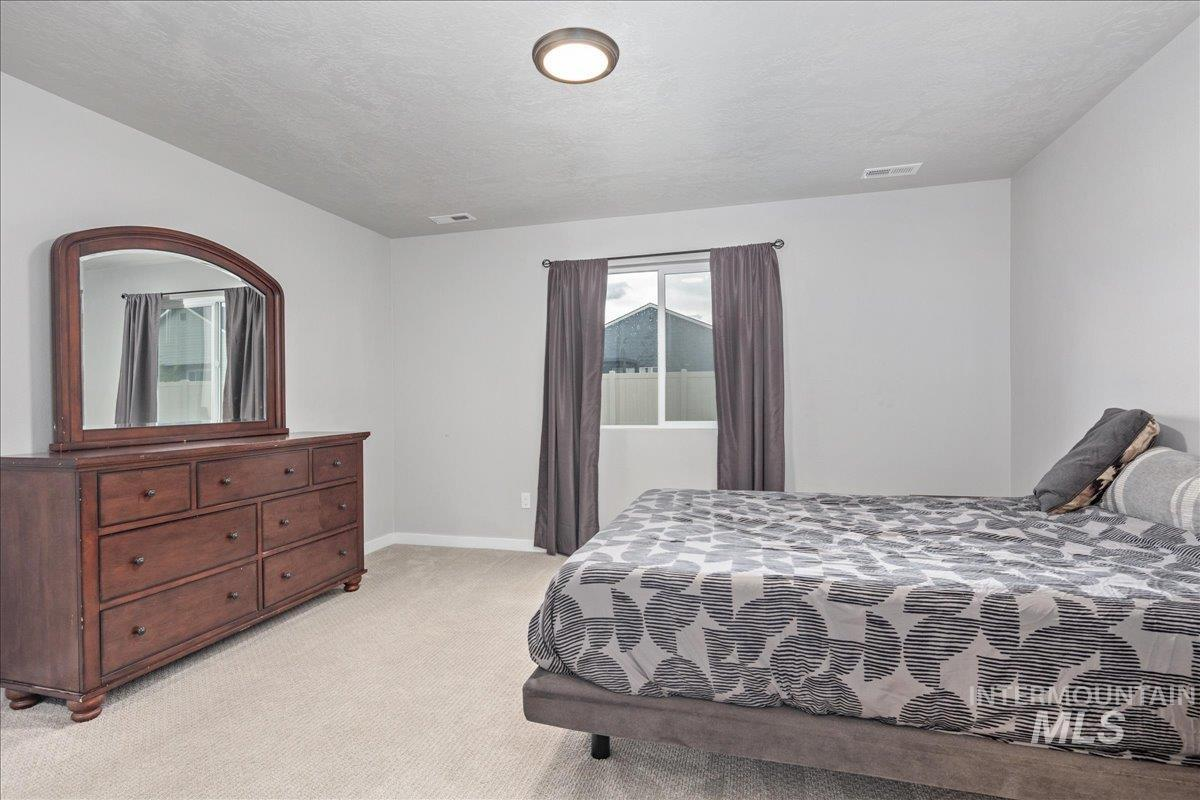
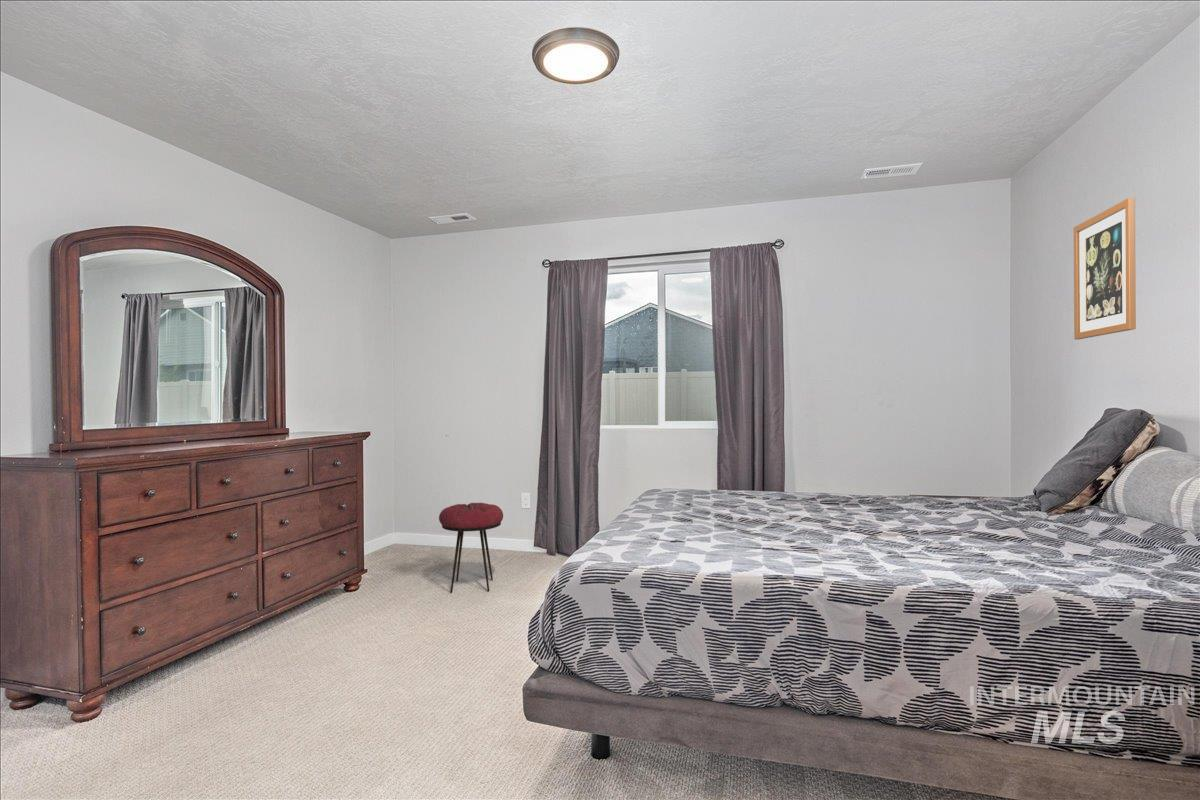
+ stool [438,502,504,594]
+ wall art [1073,196,1137,341]
